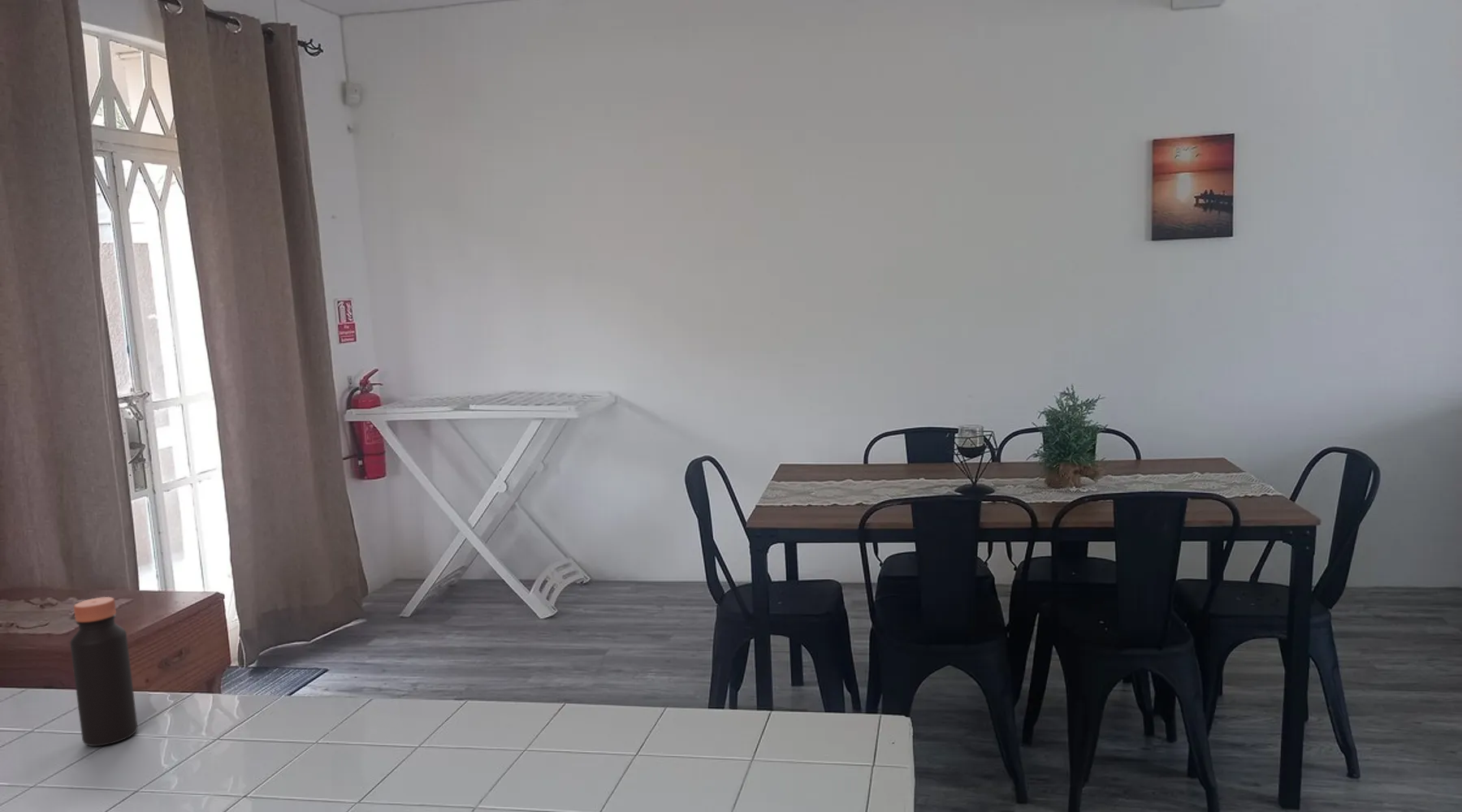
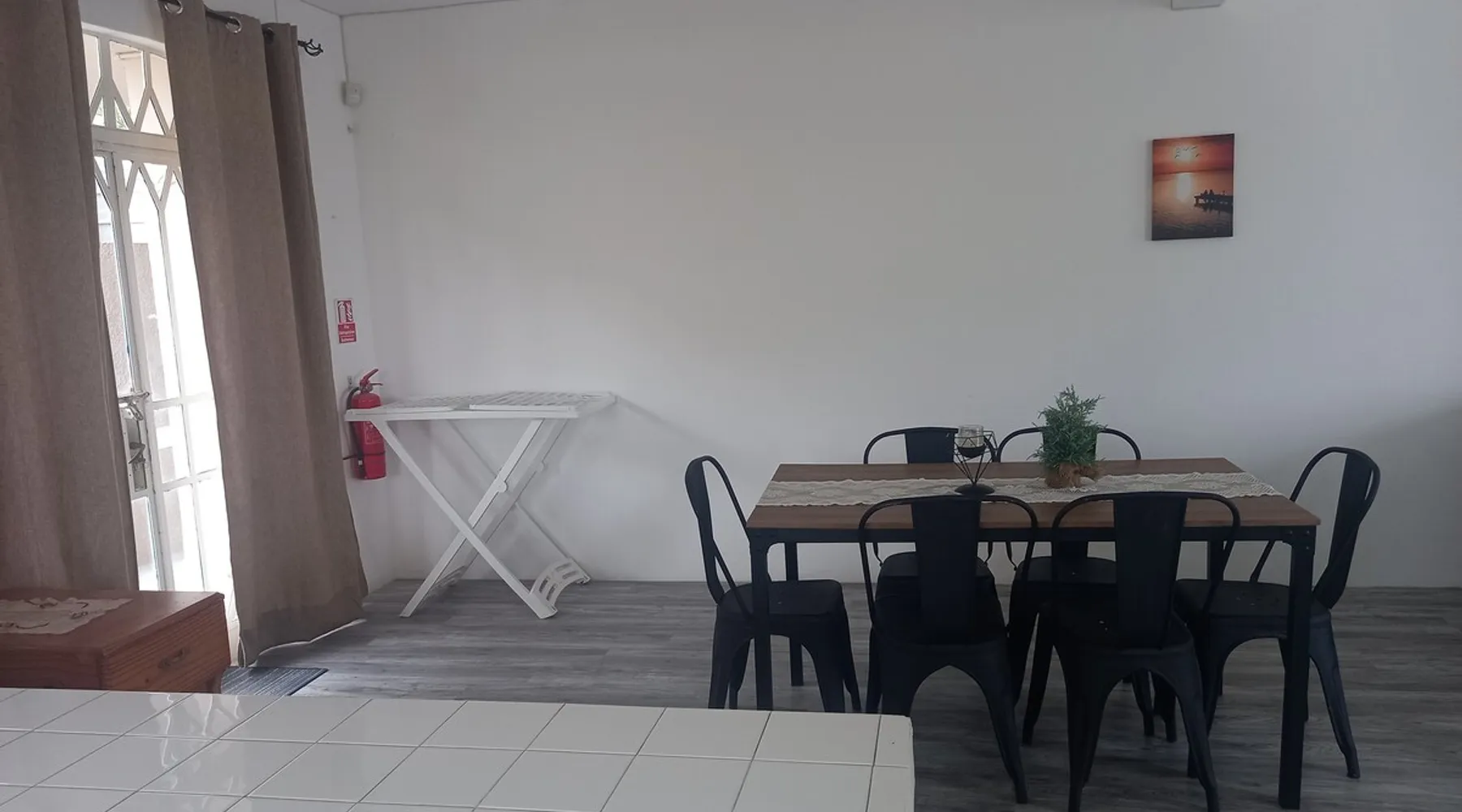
- bottle [69,596,139,747]
